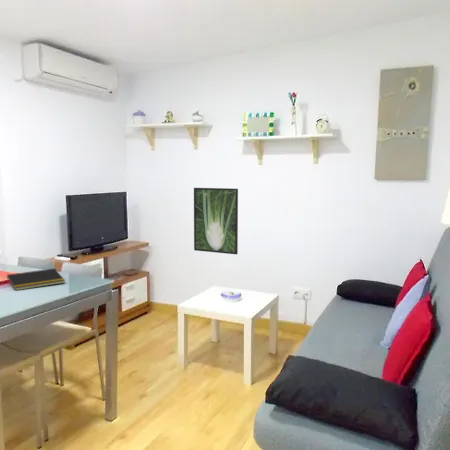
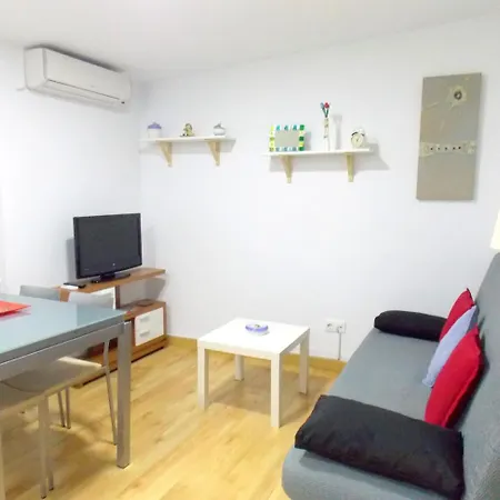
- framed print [193,187,239,255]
- notepad [5,267,66,292]
